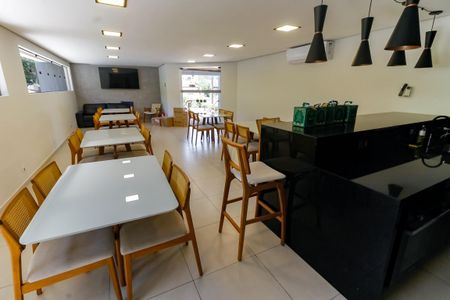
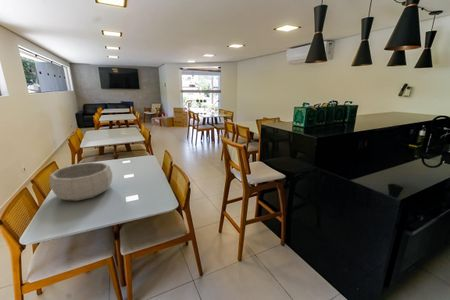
+ decorative bowl [48,161,113,202]
